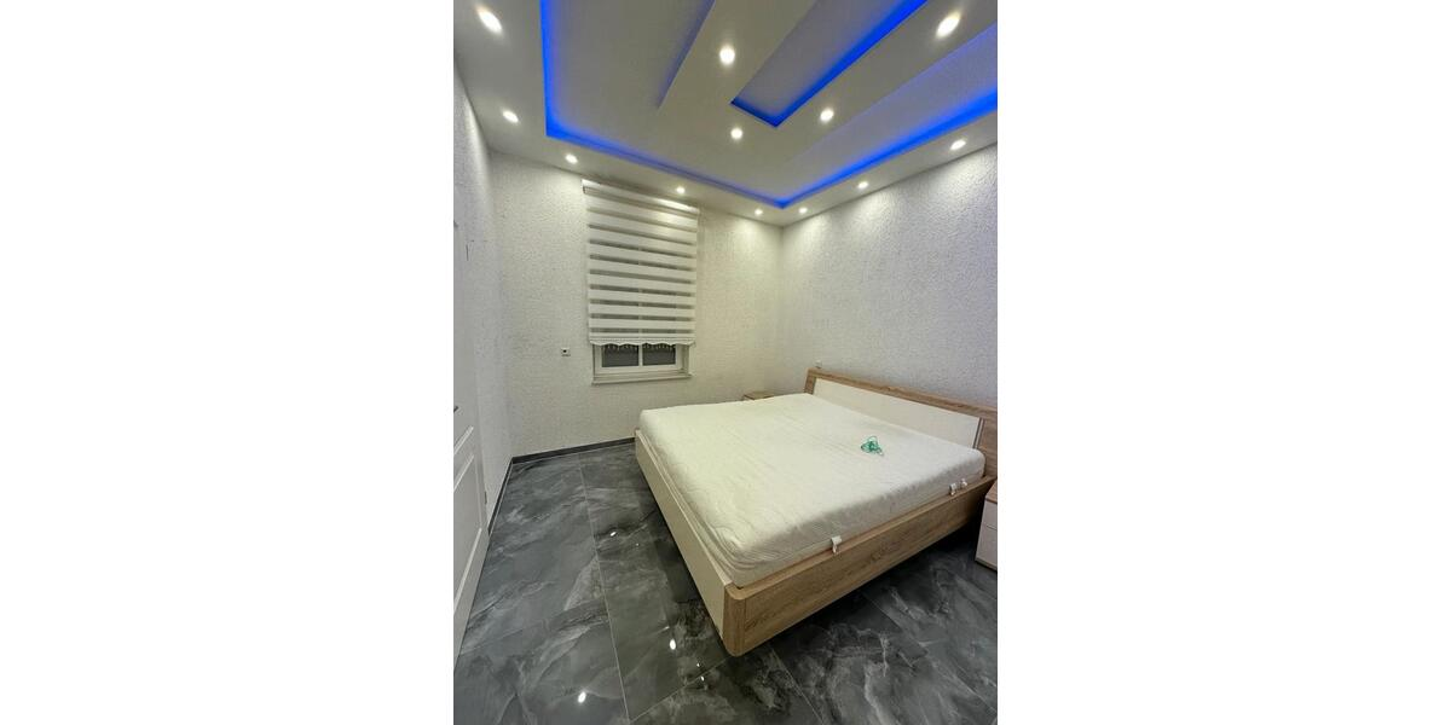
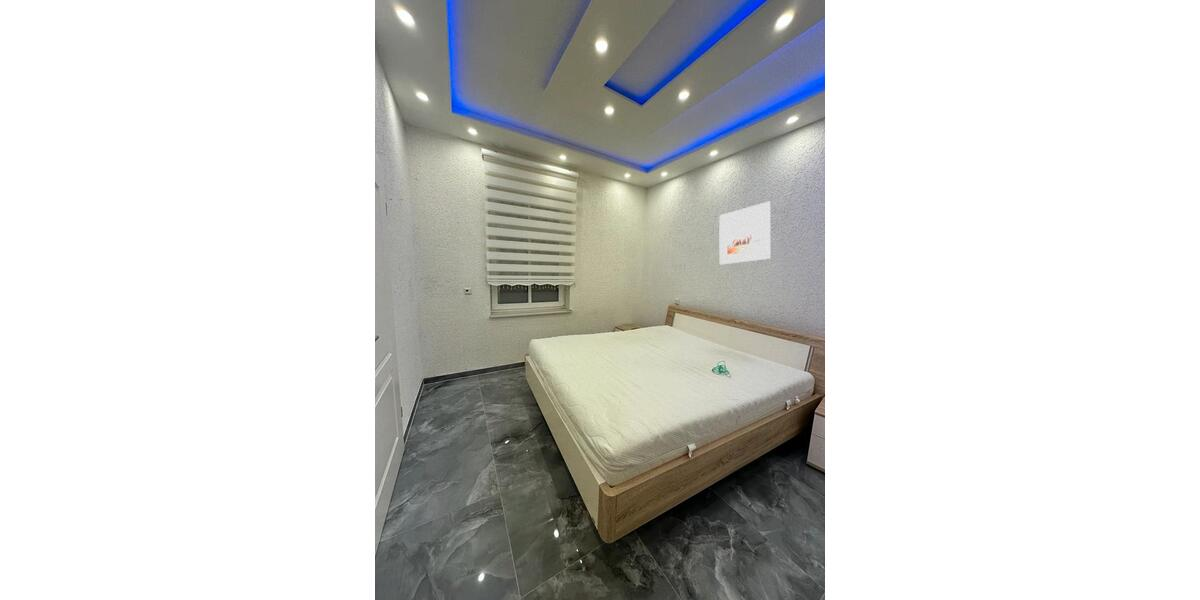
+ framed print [718,200,772,265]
